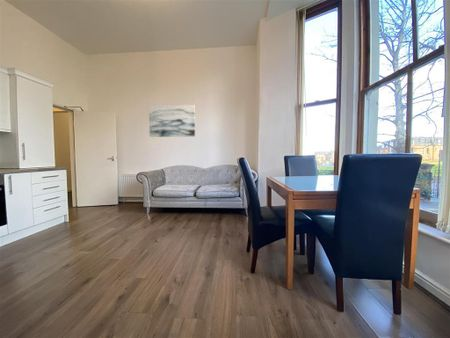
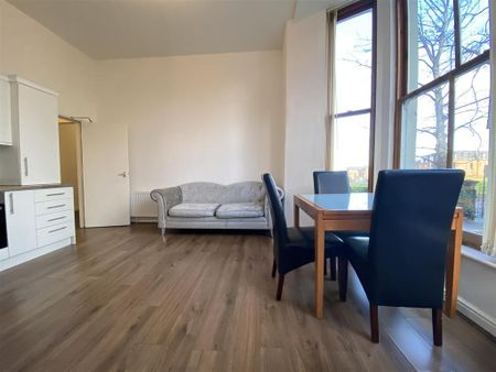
- wall art [148,104,196,138]
